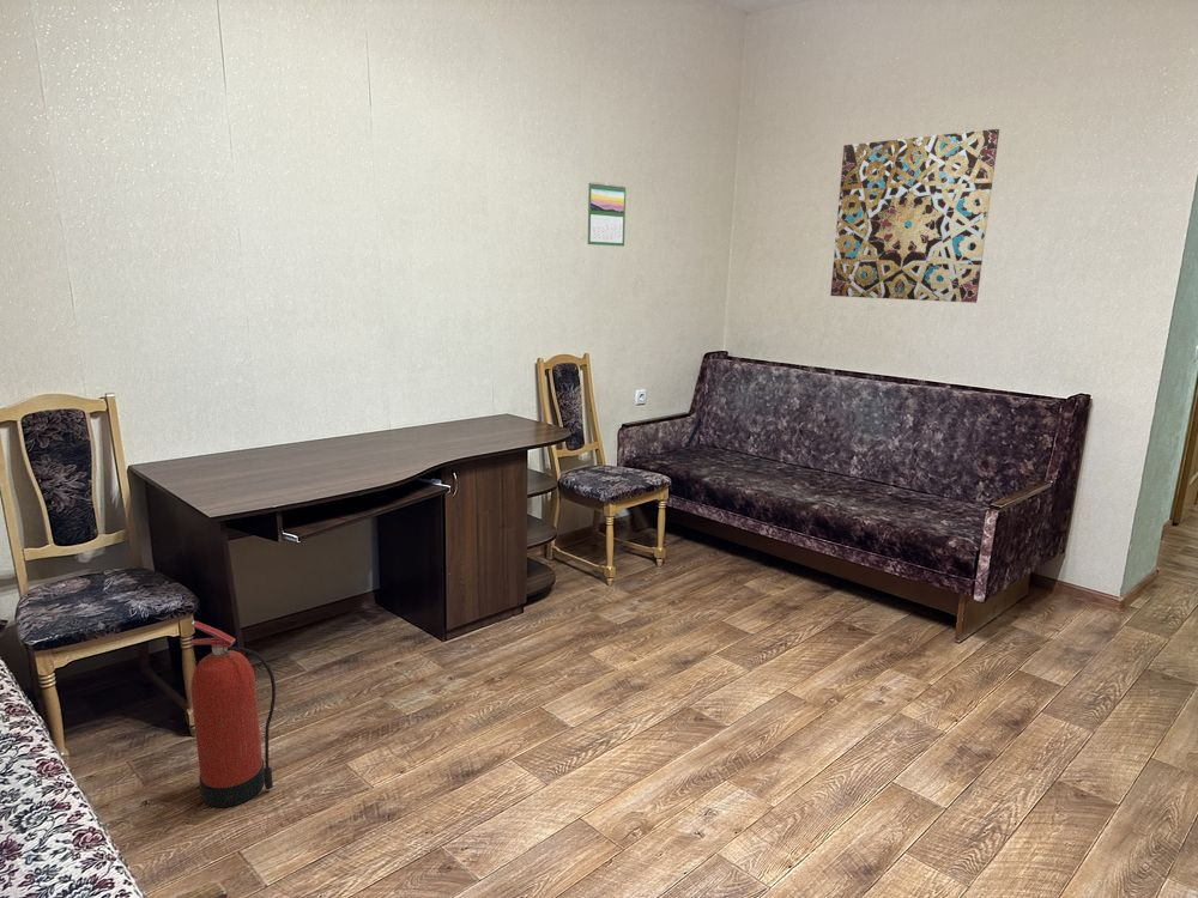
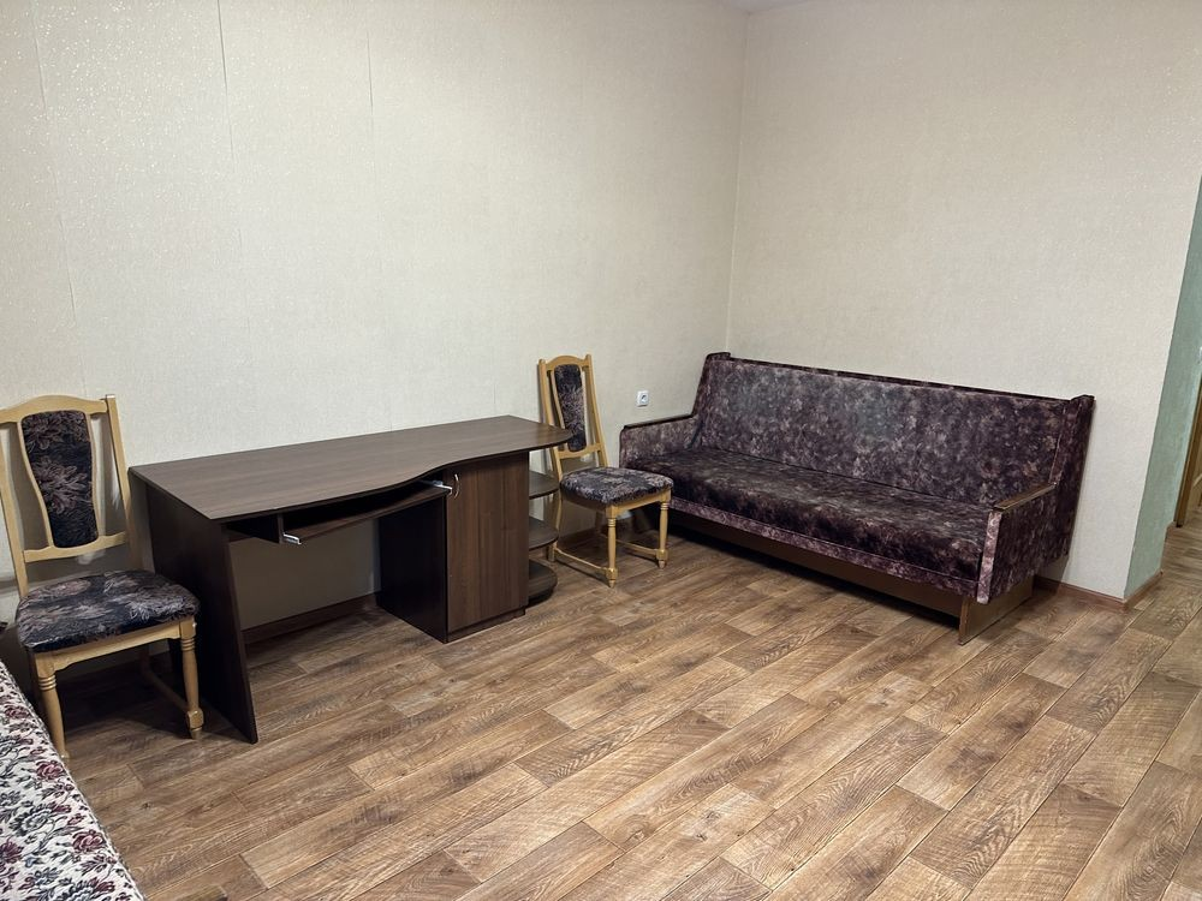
- calendar [587,181,627,248]
- wall art [829,128,1000,304]
- fire extinguisher [189,620,277,808]
